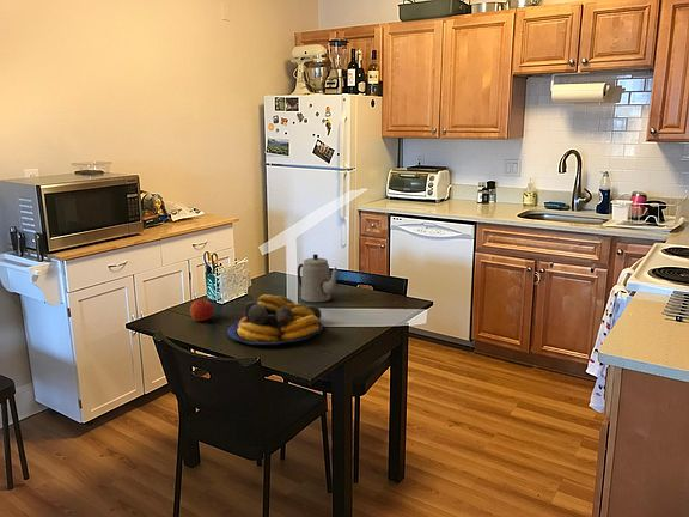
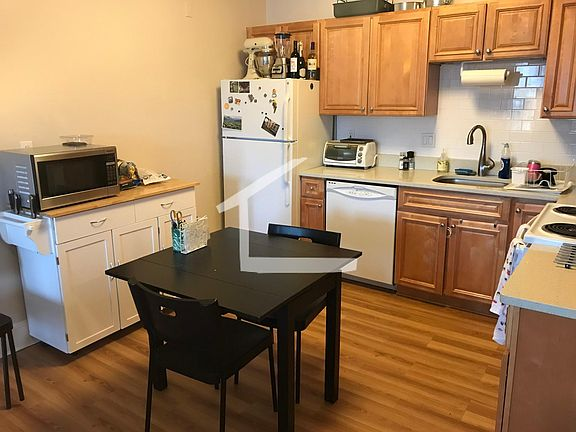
- teapot [297,254,339,303]
- fruit bowl [226,293,324,346]
- apple [189,298,215,322]
